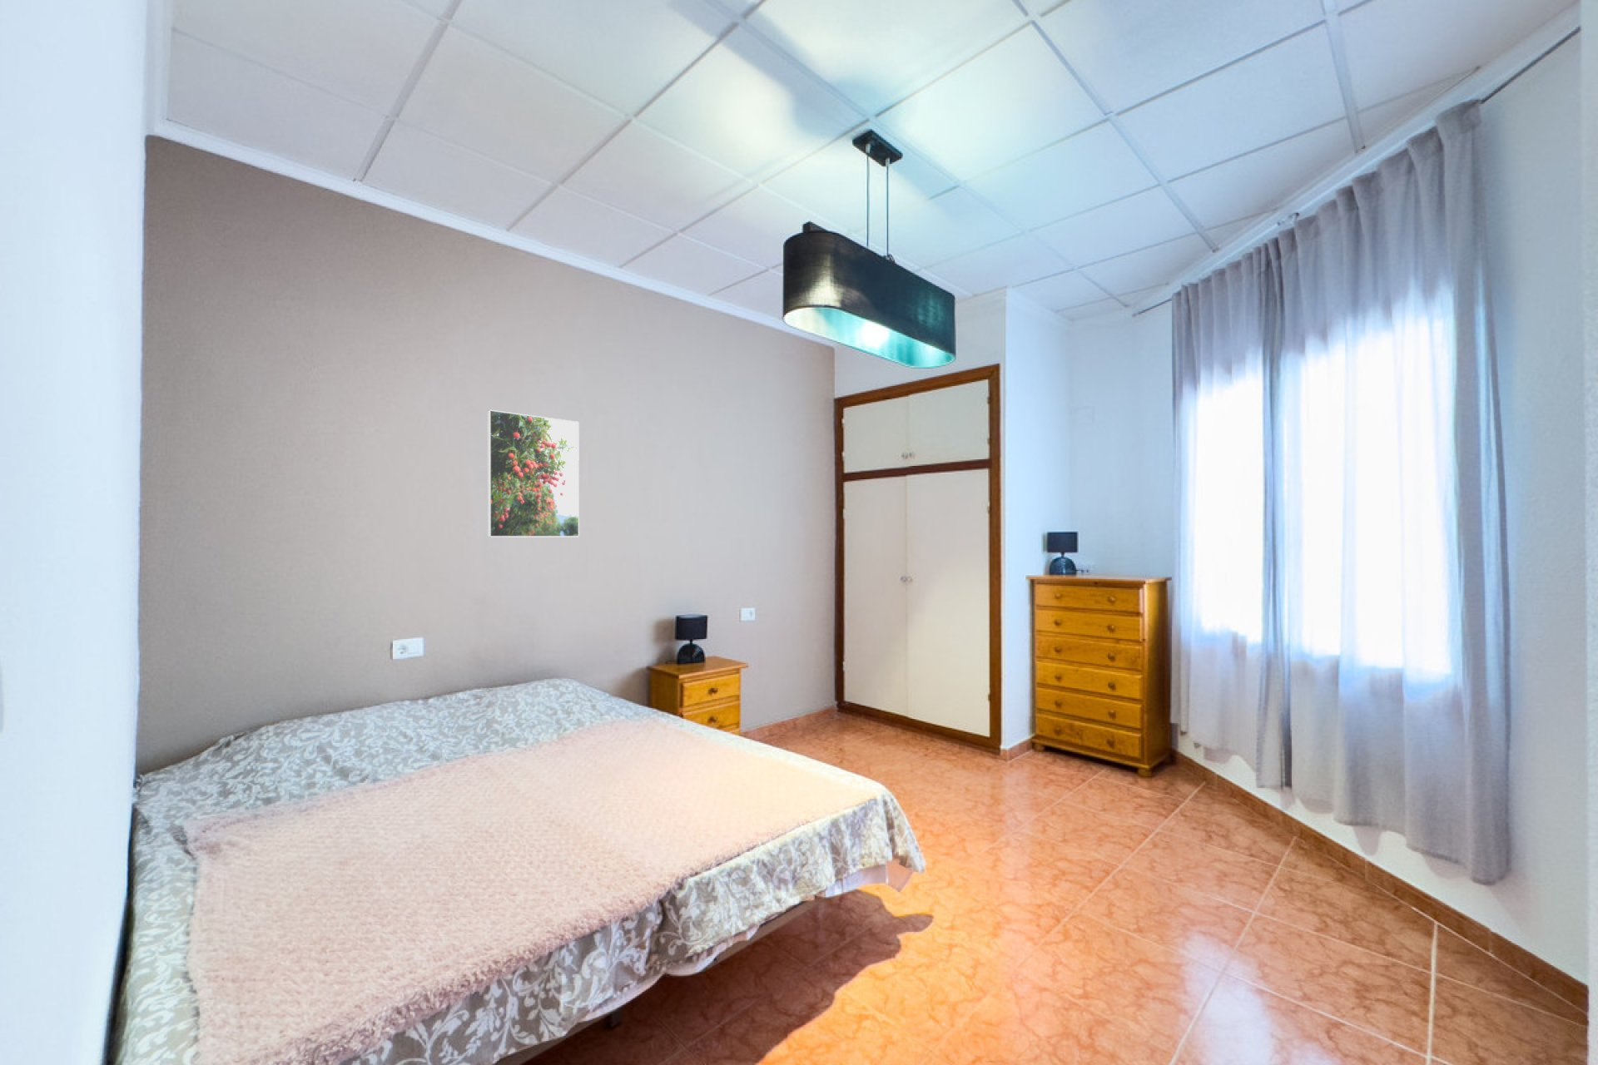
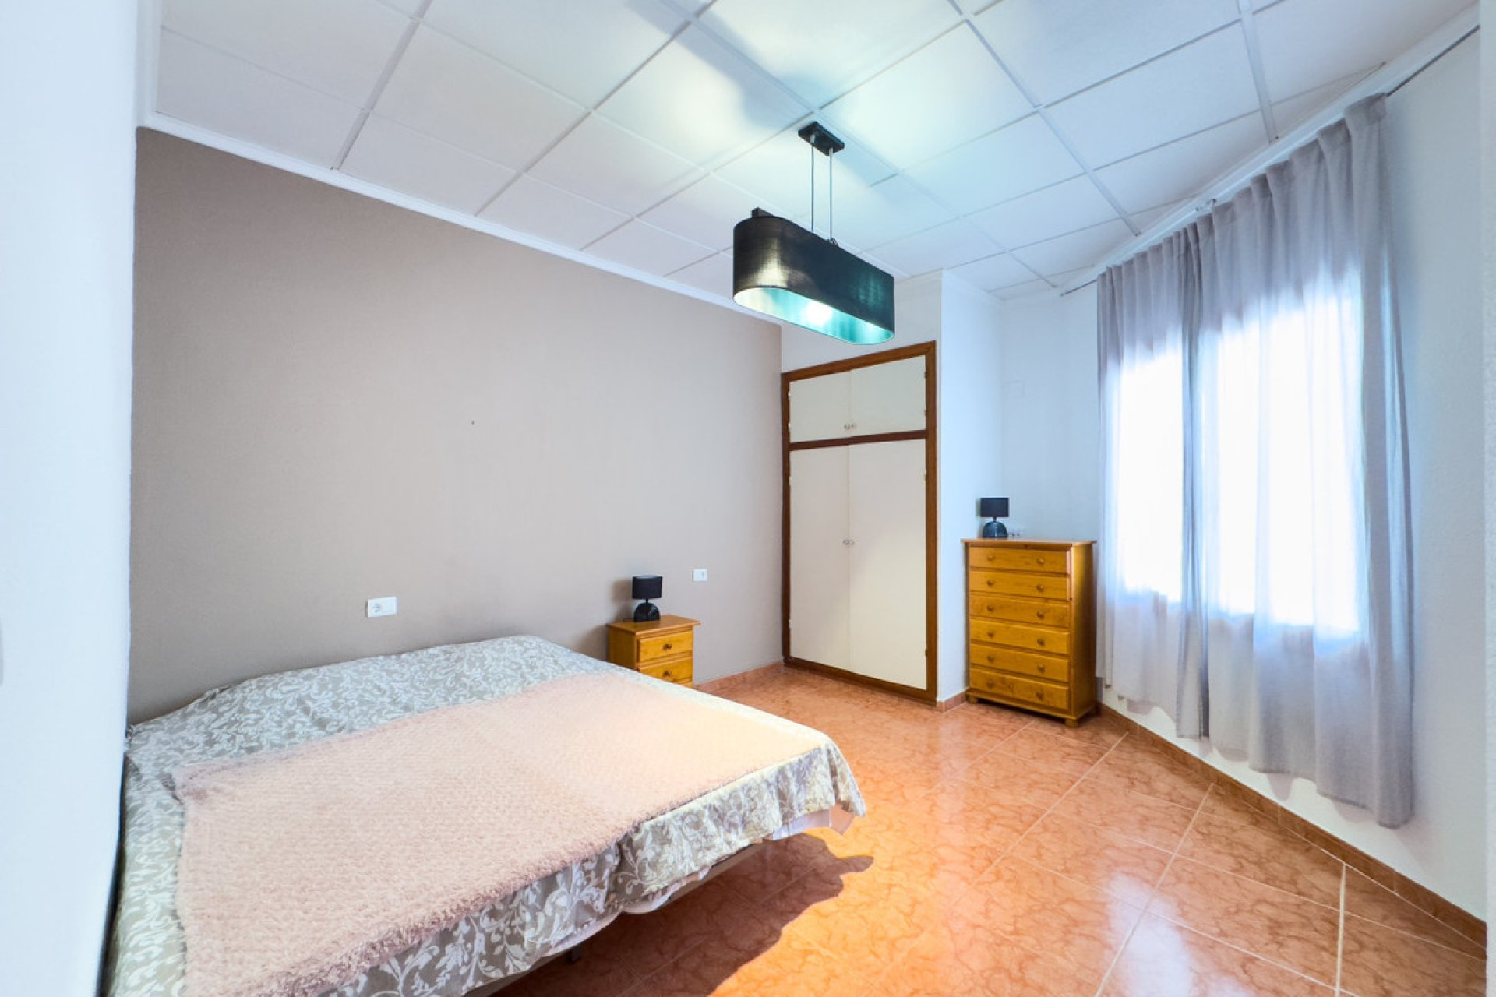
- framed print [486,409,580,538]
